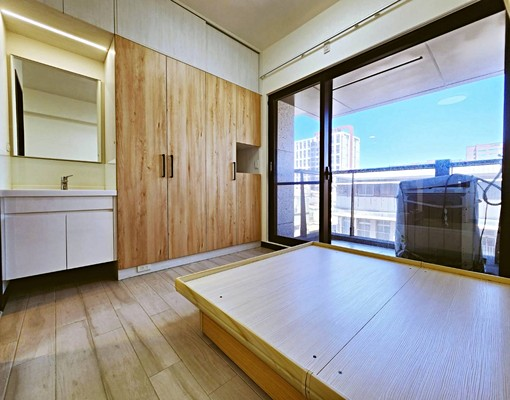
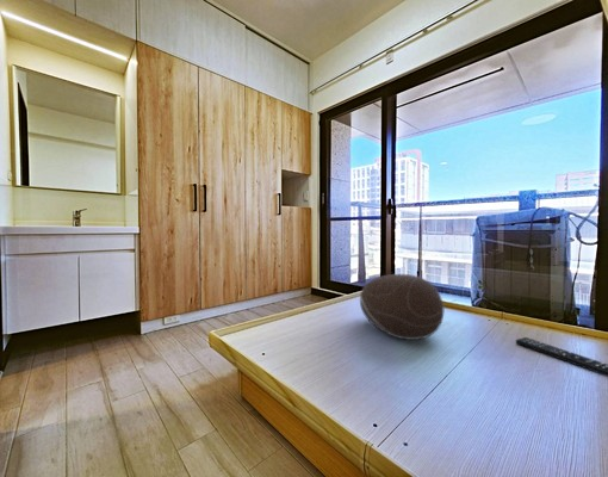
+ remote control [515,336,608,378]
+ cushion [359,273,445,341]
